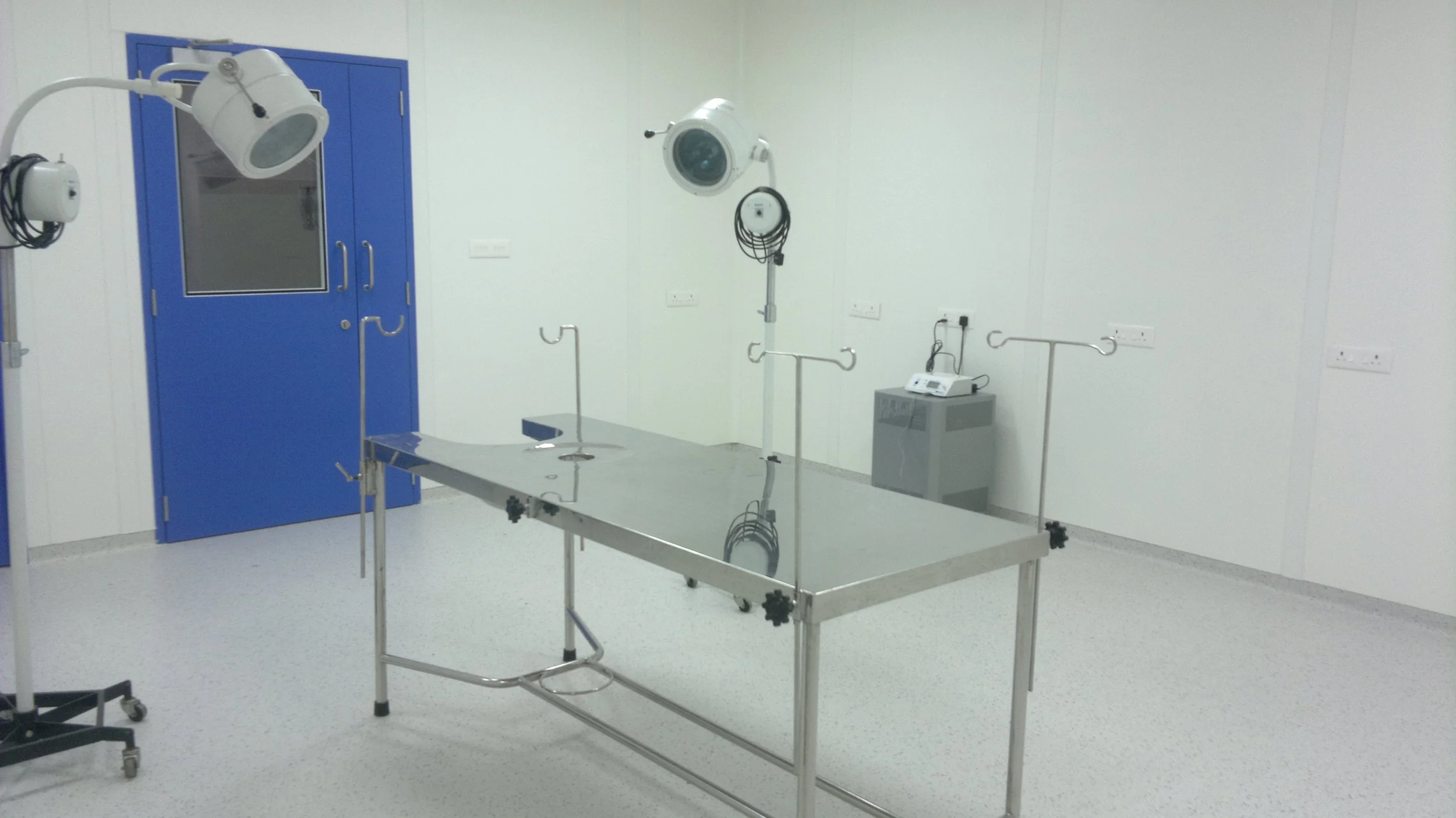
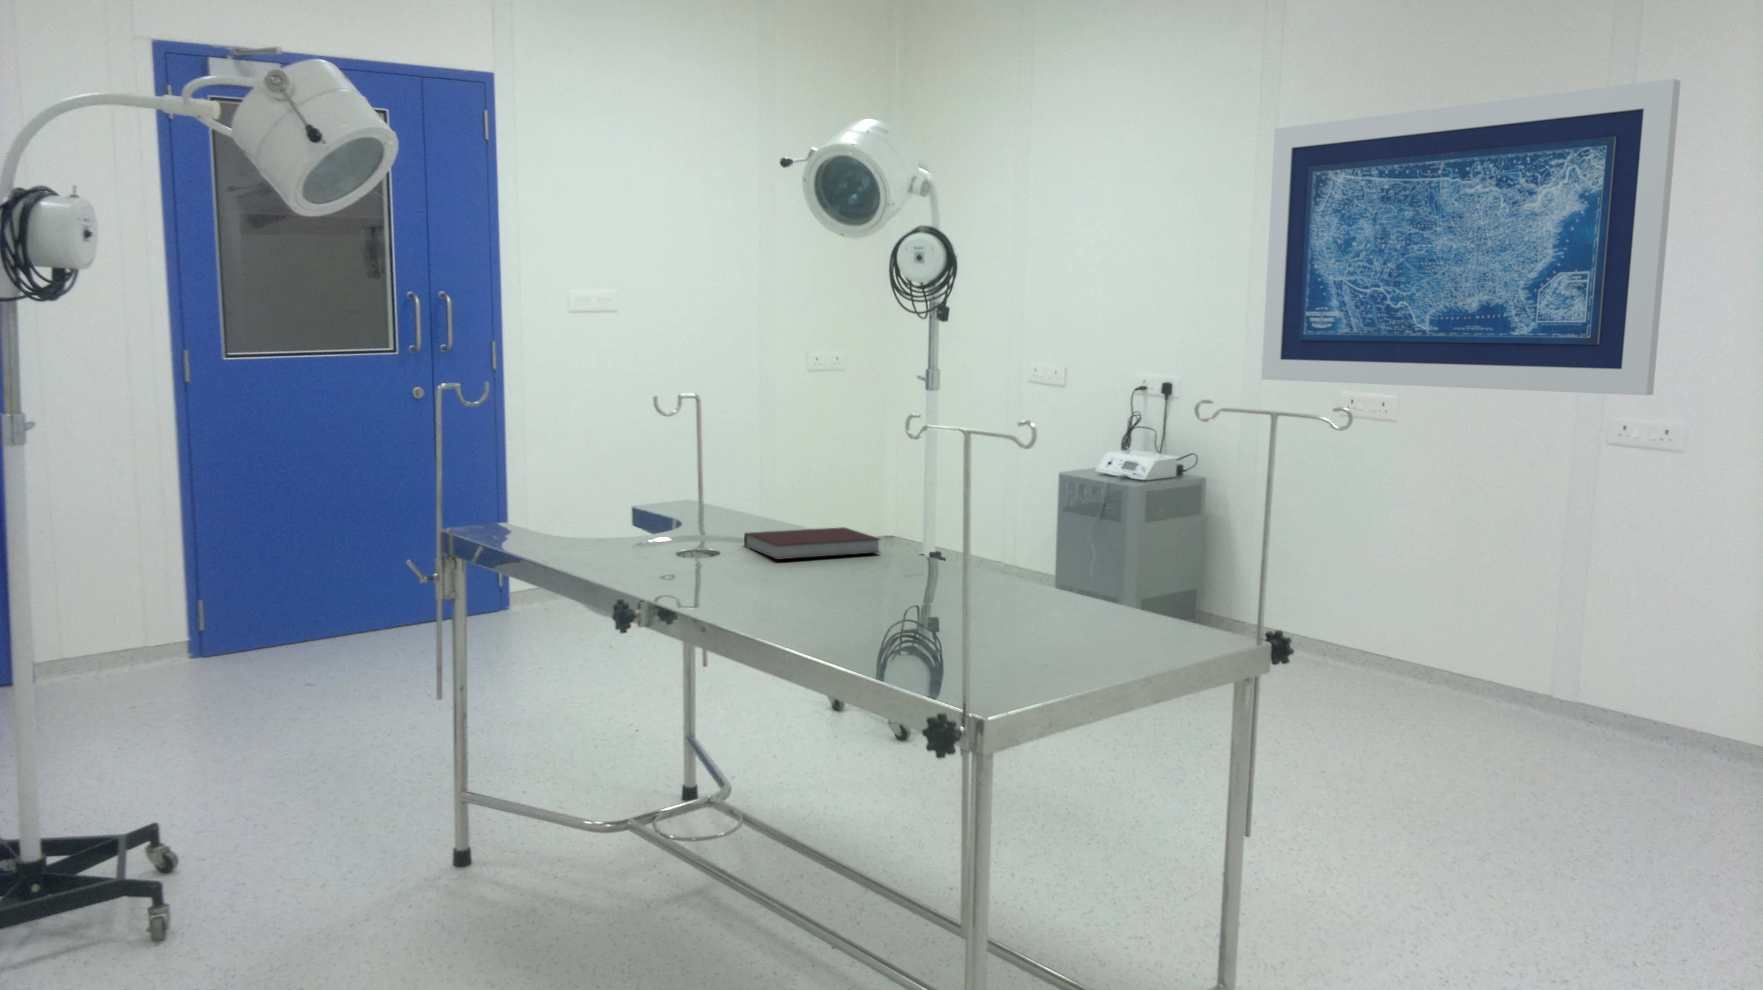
+ wall art [1260,79,1681,396]
+ notebook [743,526,883,560]
